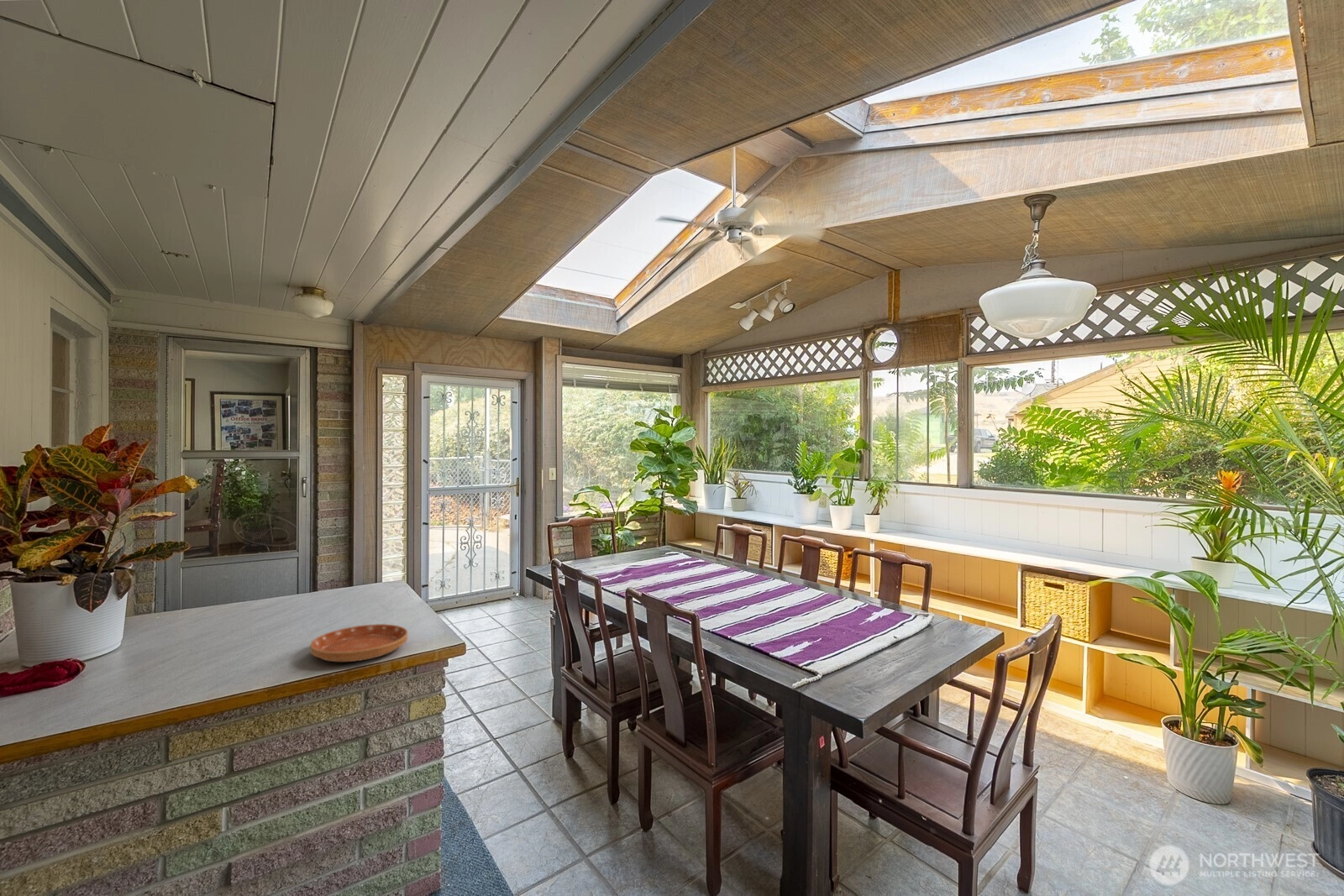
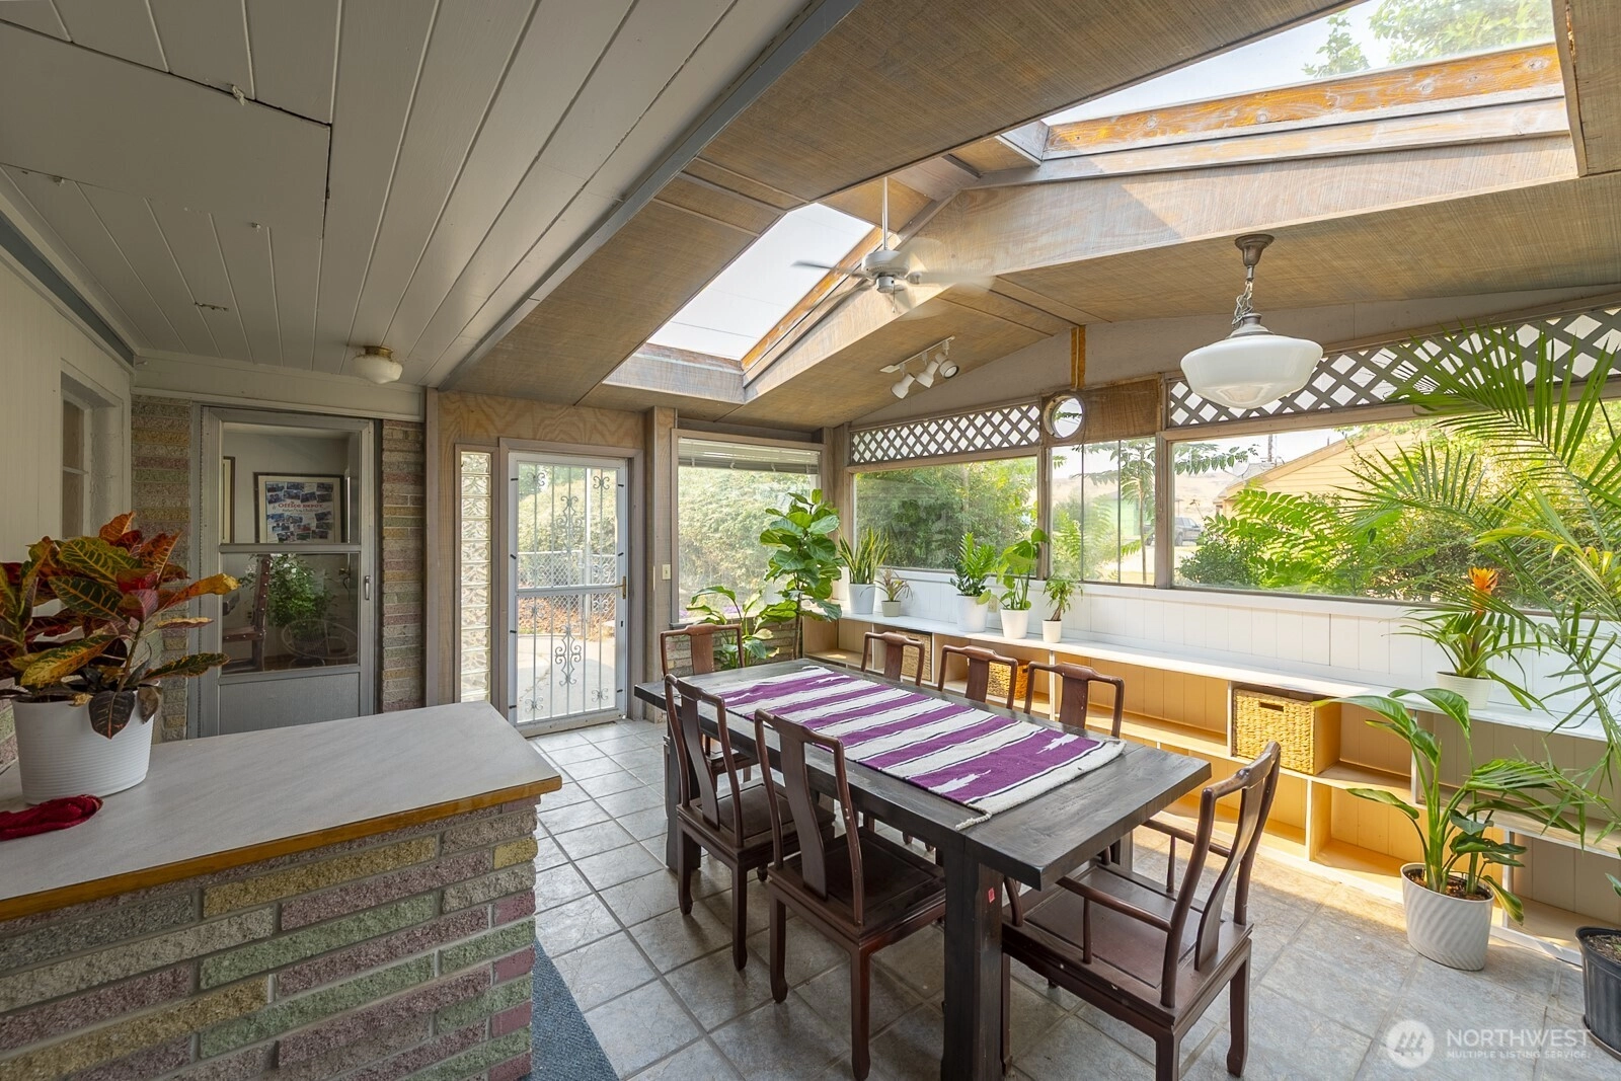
- saucer [309,623,408,663]
